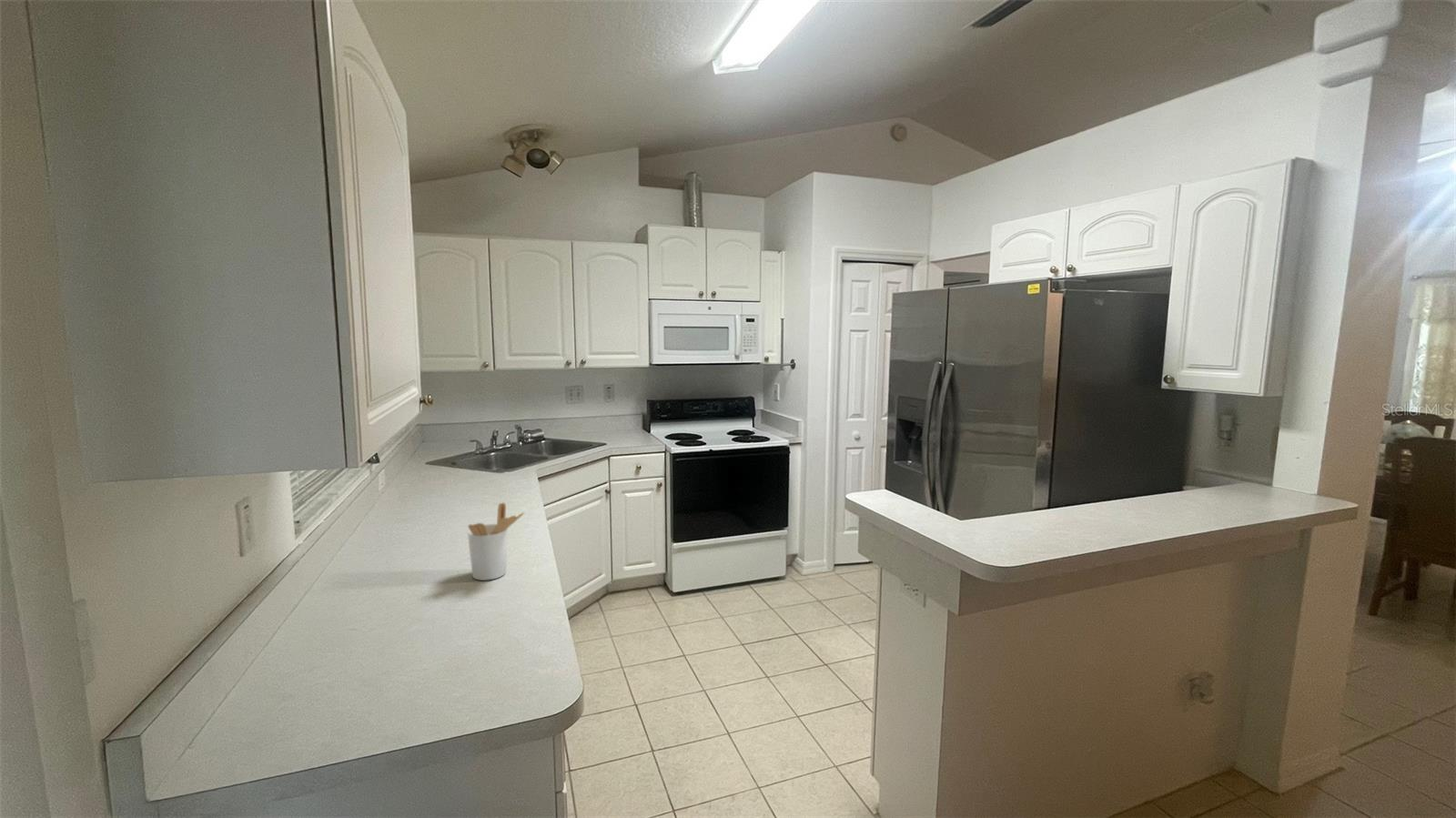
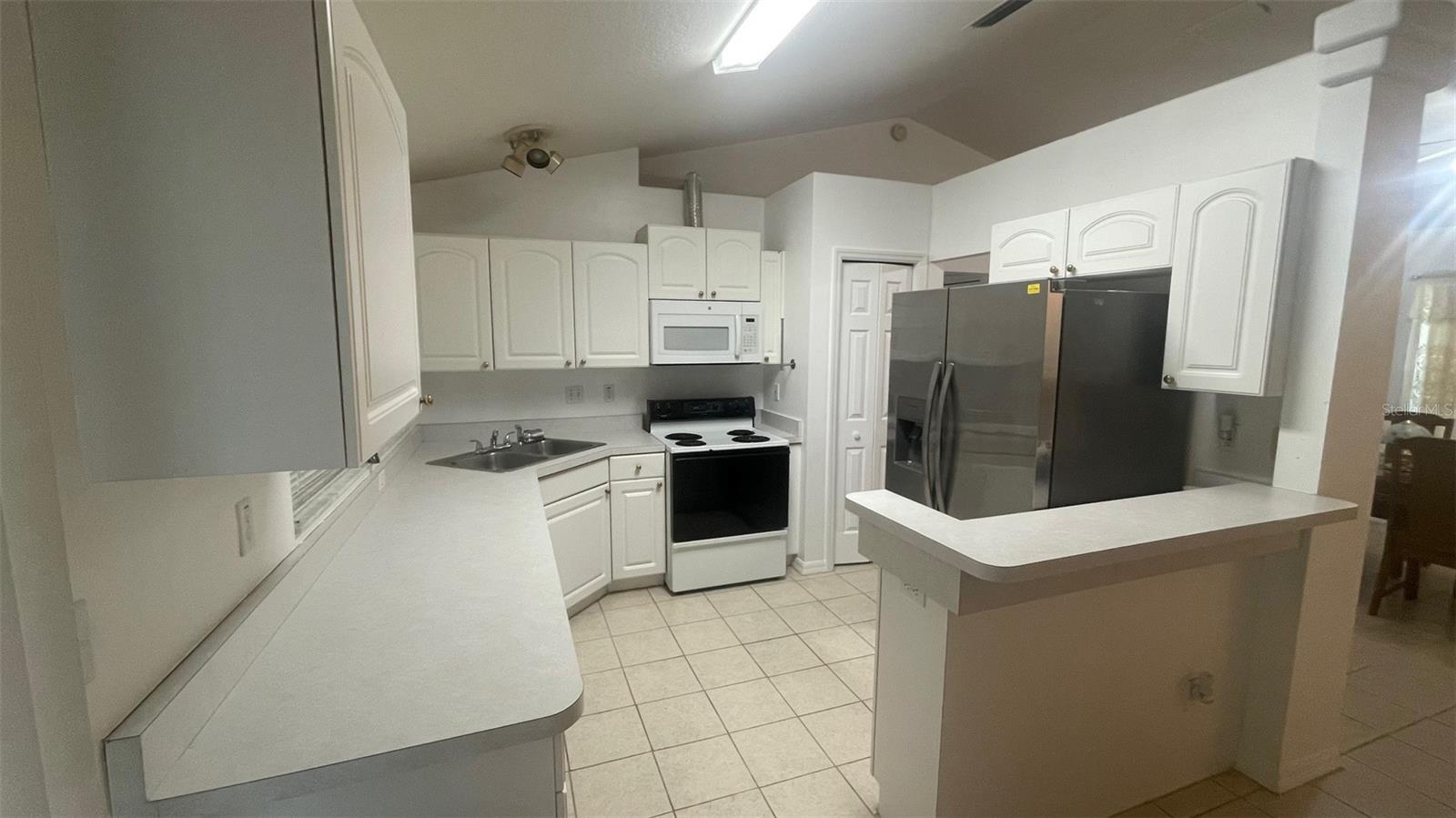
- utensil holder [467,501,525,581]
